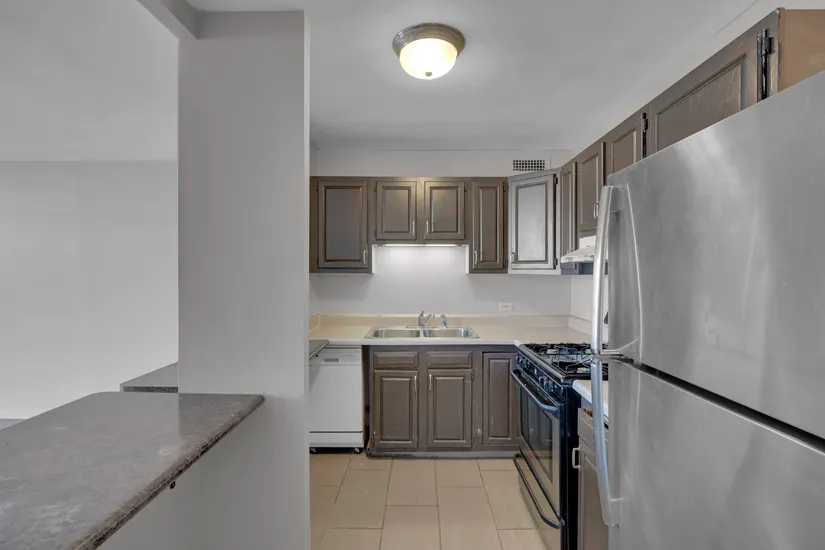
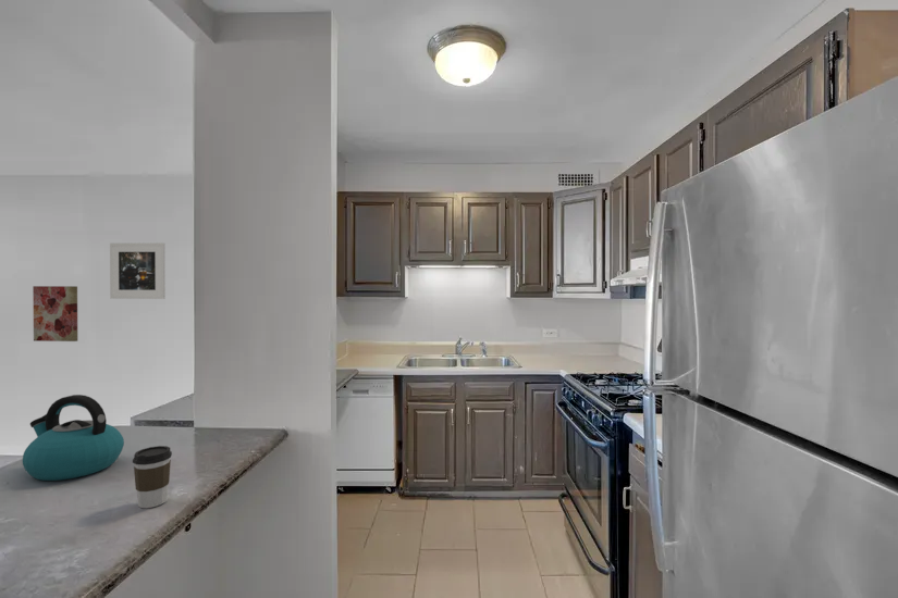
+ kettle [22,394,125,482]
+ coffee cup [132,445,173,509]
+ wall art [32,285,78,342]
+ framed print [109,241,167,300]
